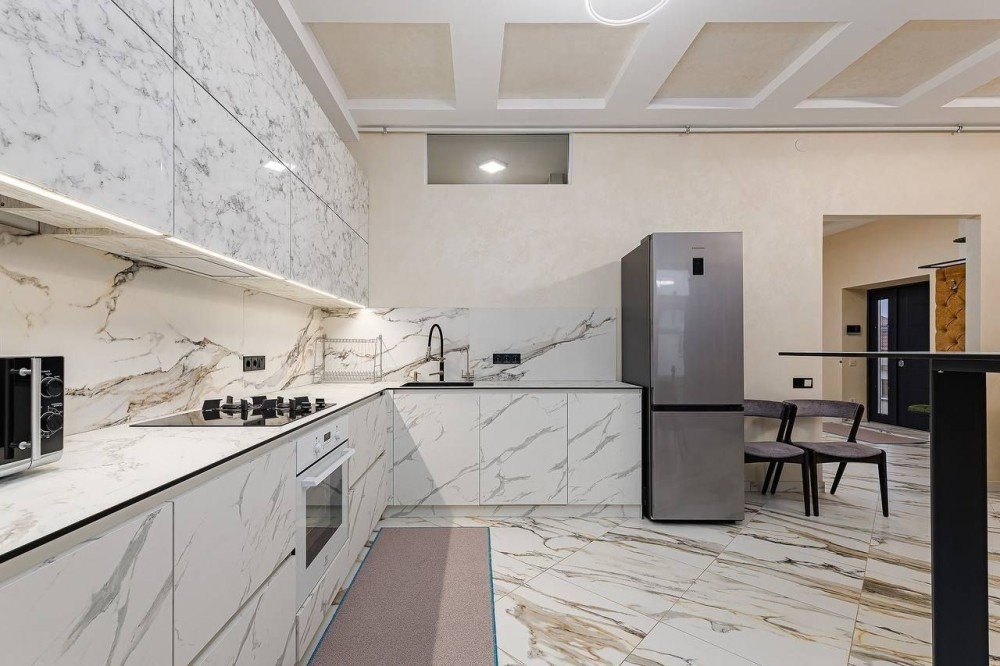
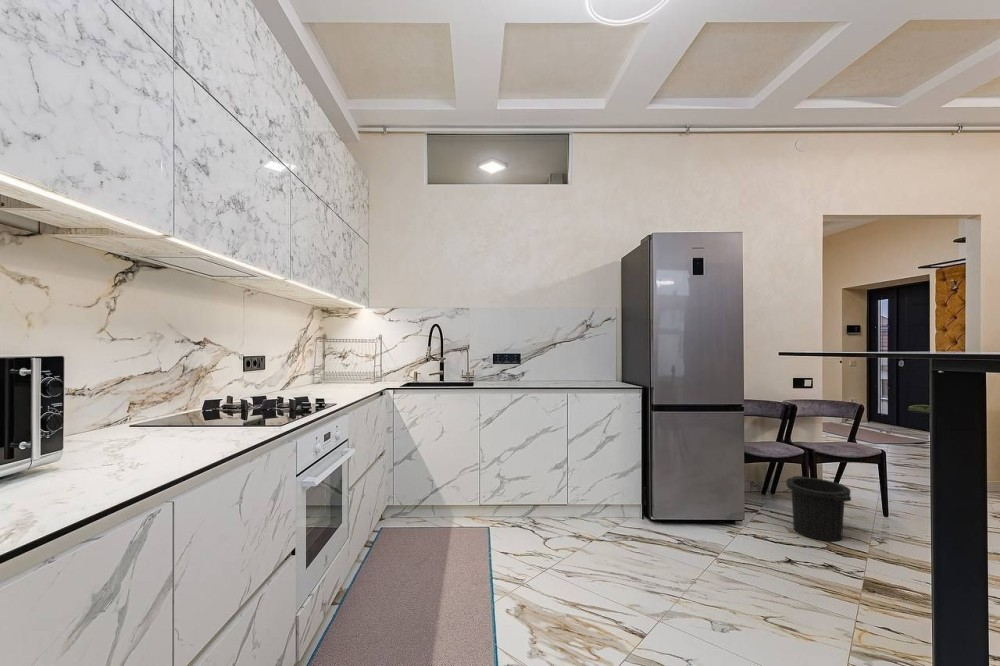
+ trash can [785,475,852,542]
